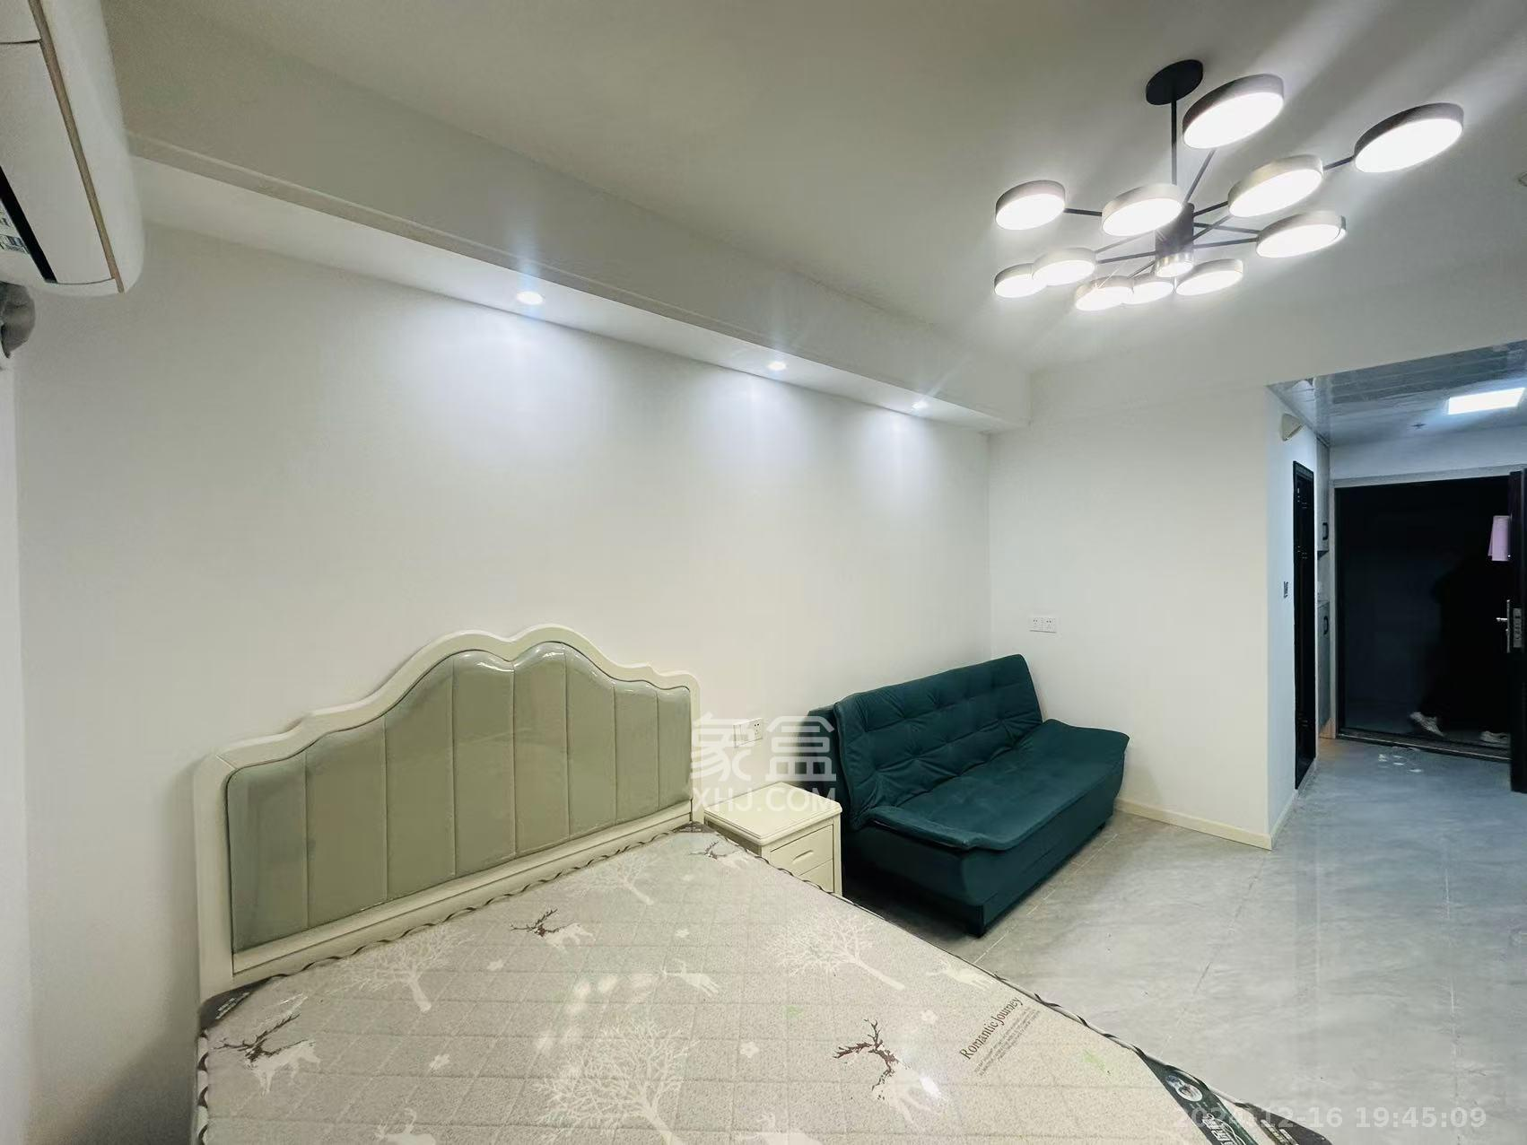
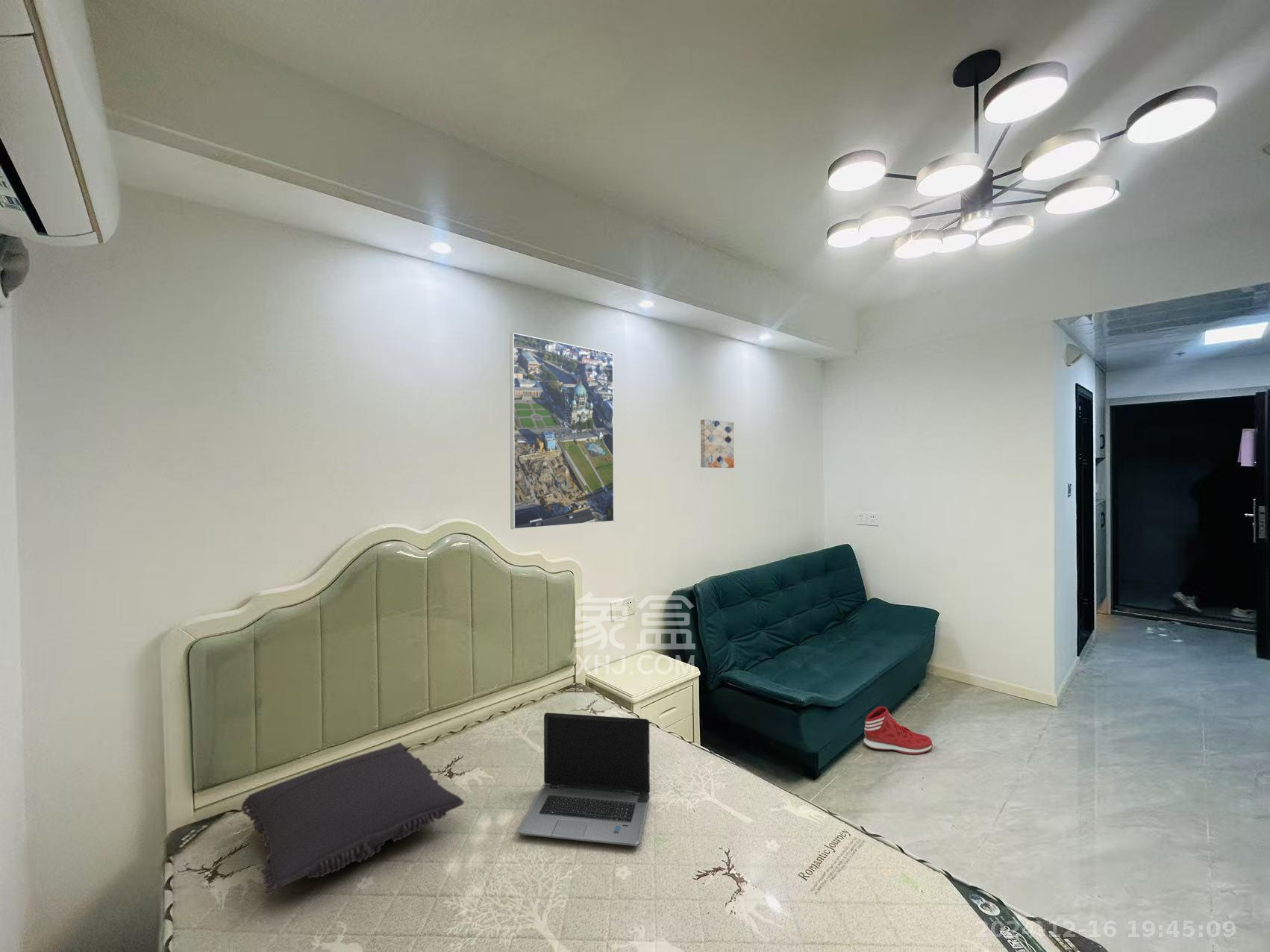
+ laptop computer [518,712,651,847]
+ wall art [700,419,735,469]
+ sneaker [863,706,933,755]
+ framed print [509,332,615,530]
+ pillow [240,742,465,895]
